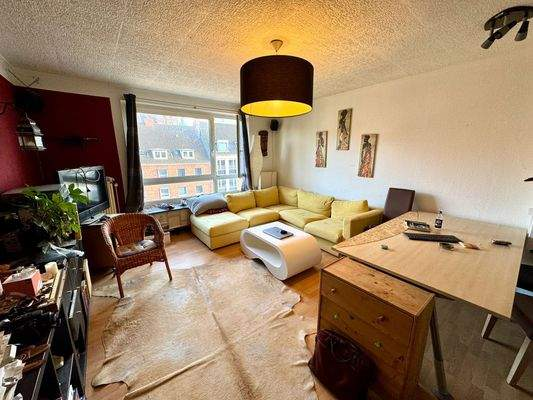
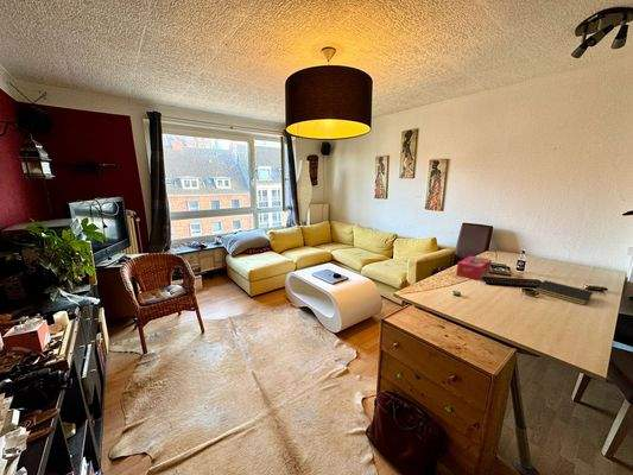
+ tissue box [455,255,493,281]
+ notepad [534,279,594,306]
